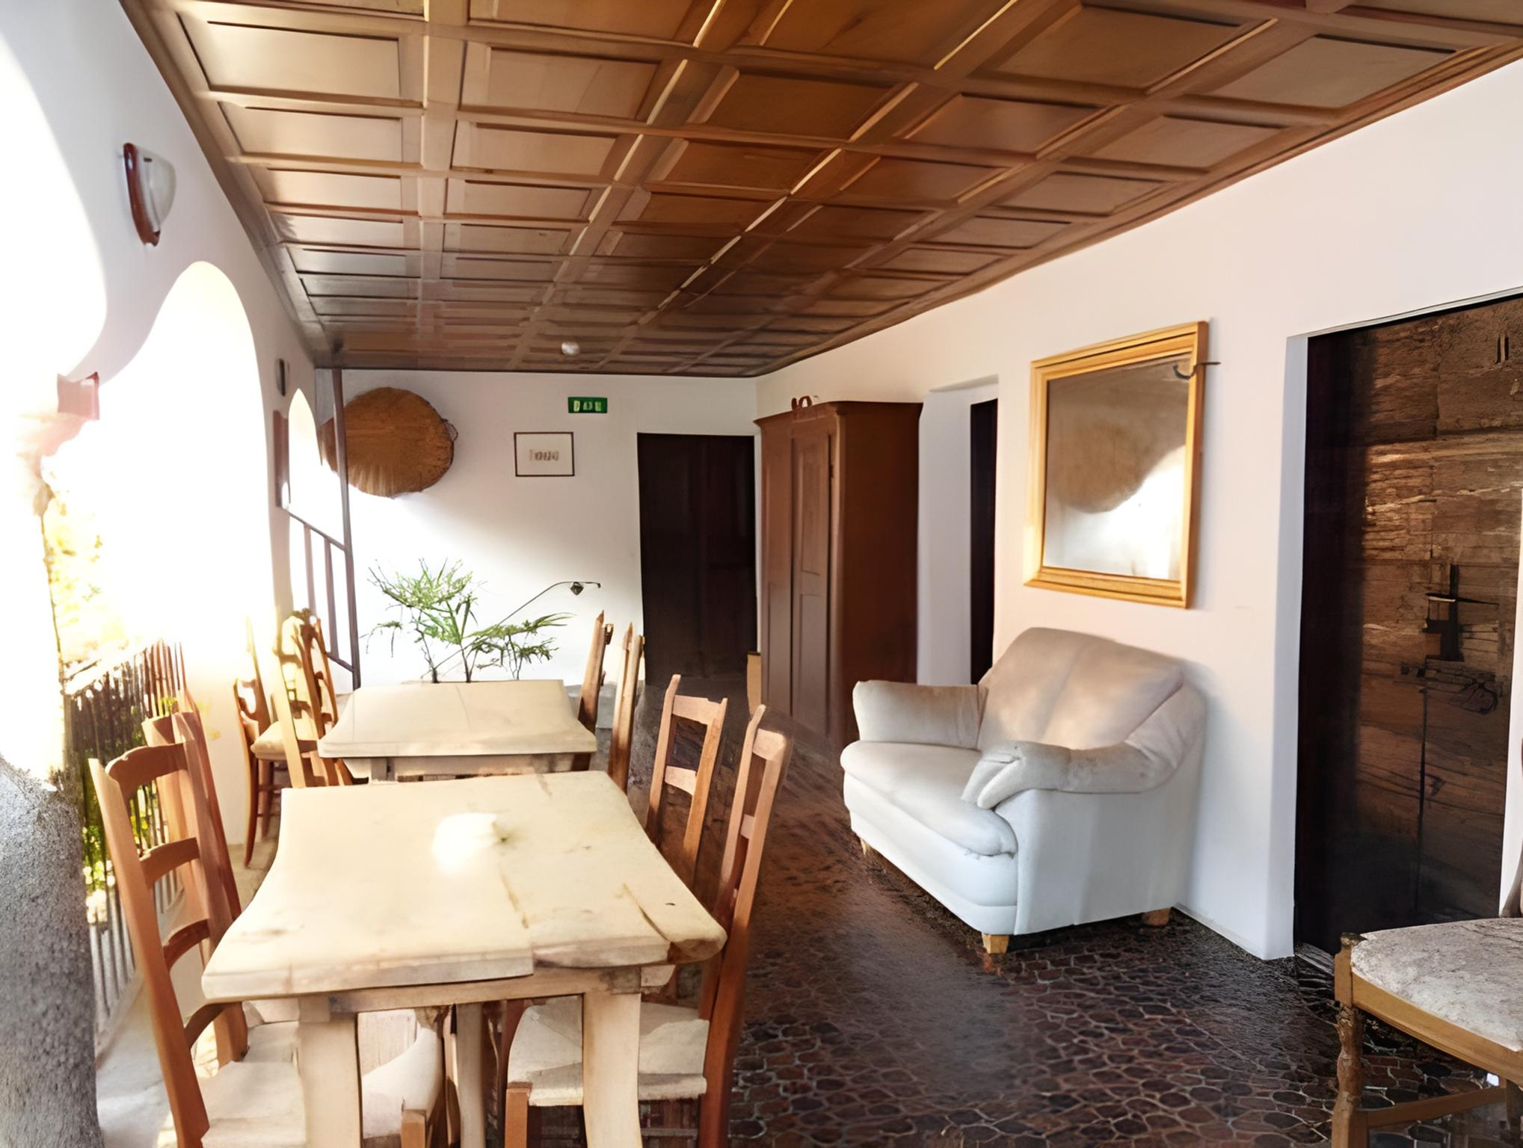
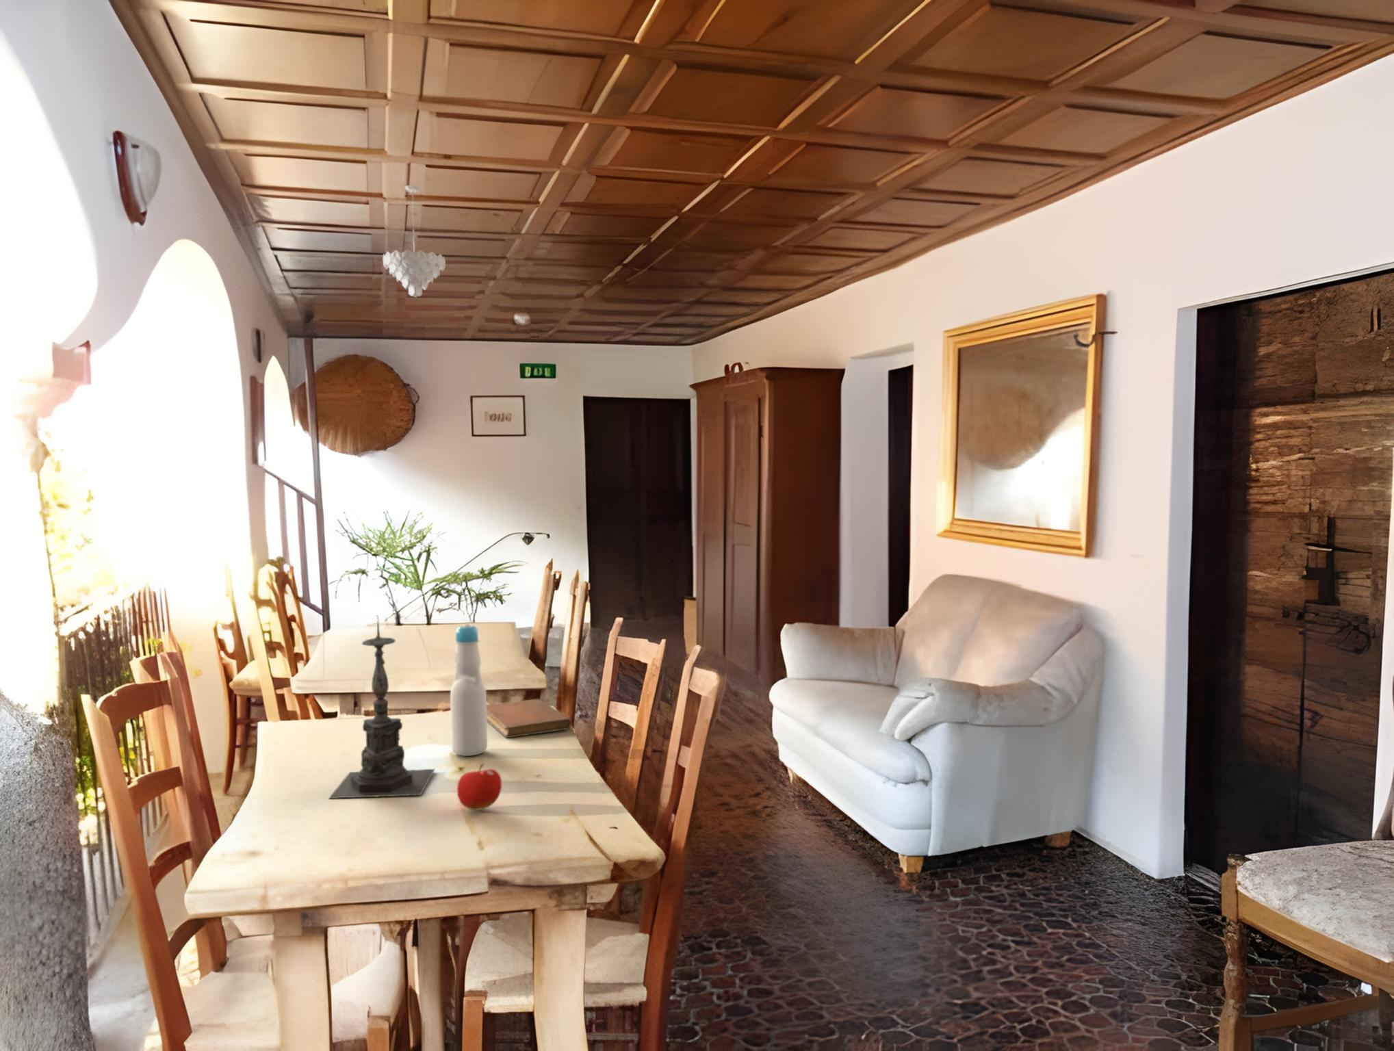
+ notebook [487,699,572,739]
+ fruit [457,762,502,810]
+ pendant light [383,184,446,298]
+ bottle [449,624,488,756]
+ candle holder [328,615,436,799]
